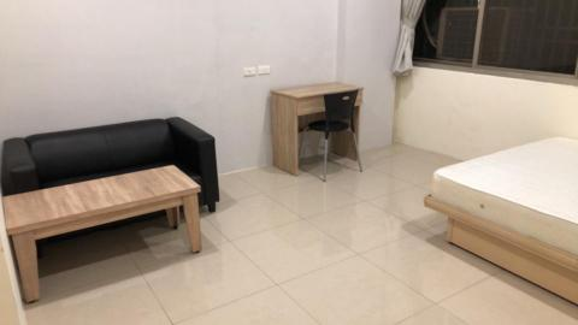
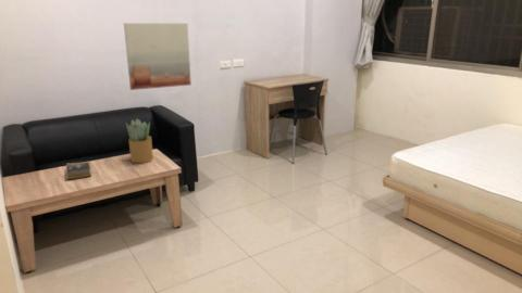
+ potted plant [125,118,154,164]
+ book [64,161,92,180]
+ wall art [123,22,192,91]
